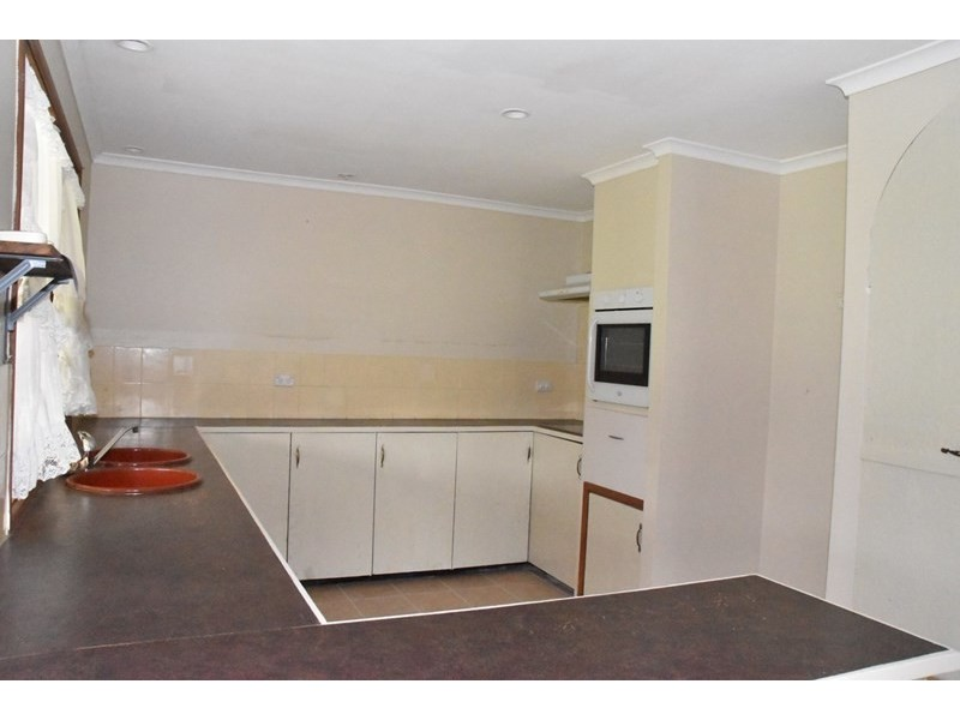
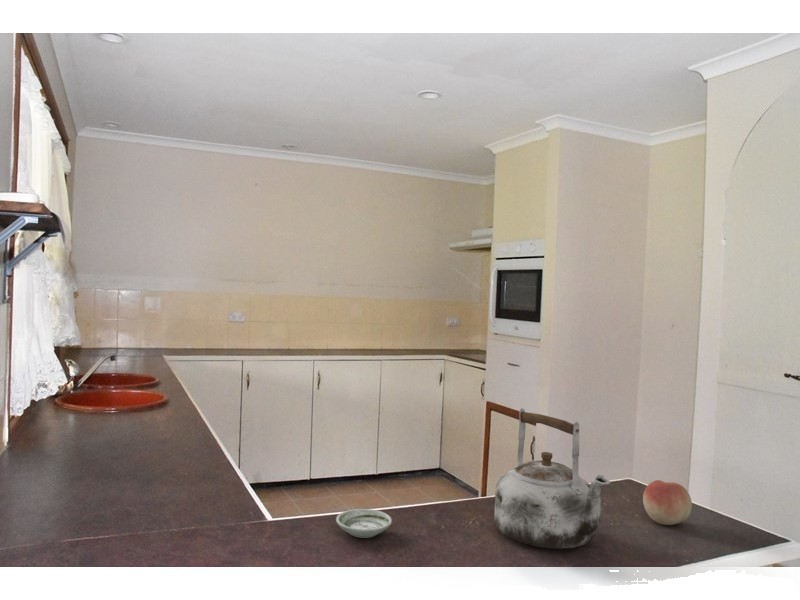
+ saucer [335,508,393,539]
+ fruit [642,479,693,526]
+ kettle [493,407,612,550]
